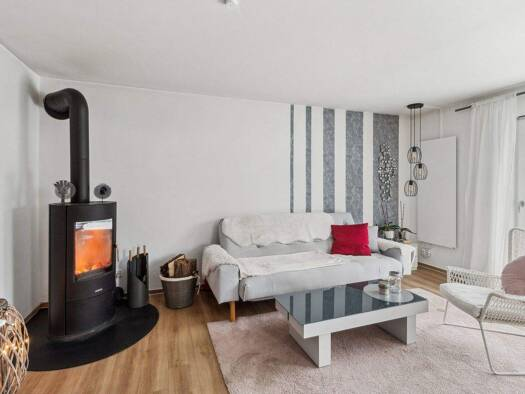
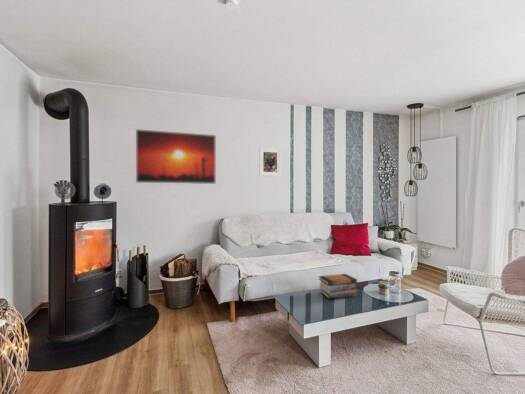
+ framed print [258,146,282,177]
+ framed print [135,128,217,185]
+ book stack [317,273,358,300]
